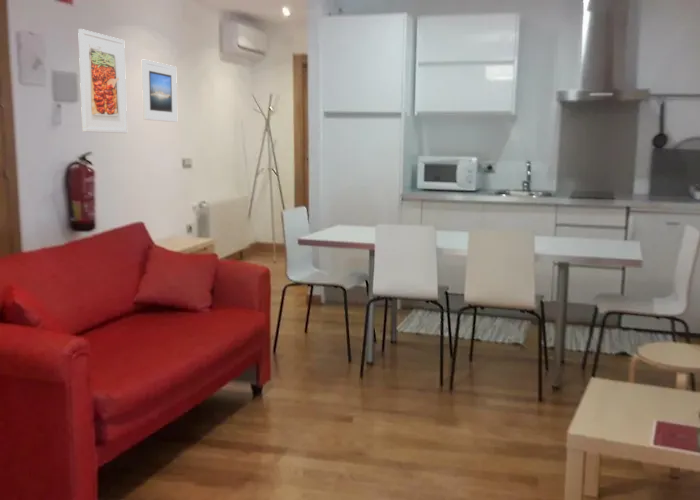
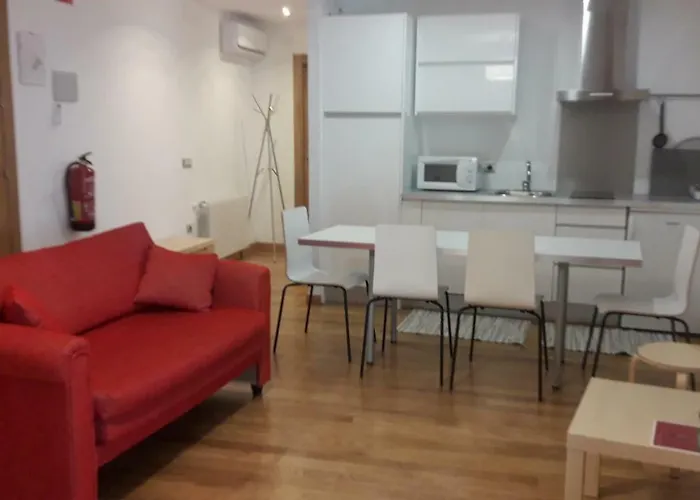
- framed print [141,59,178,123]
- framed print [77,28,128,134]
